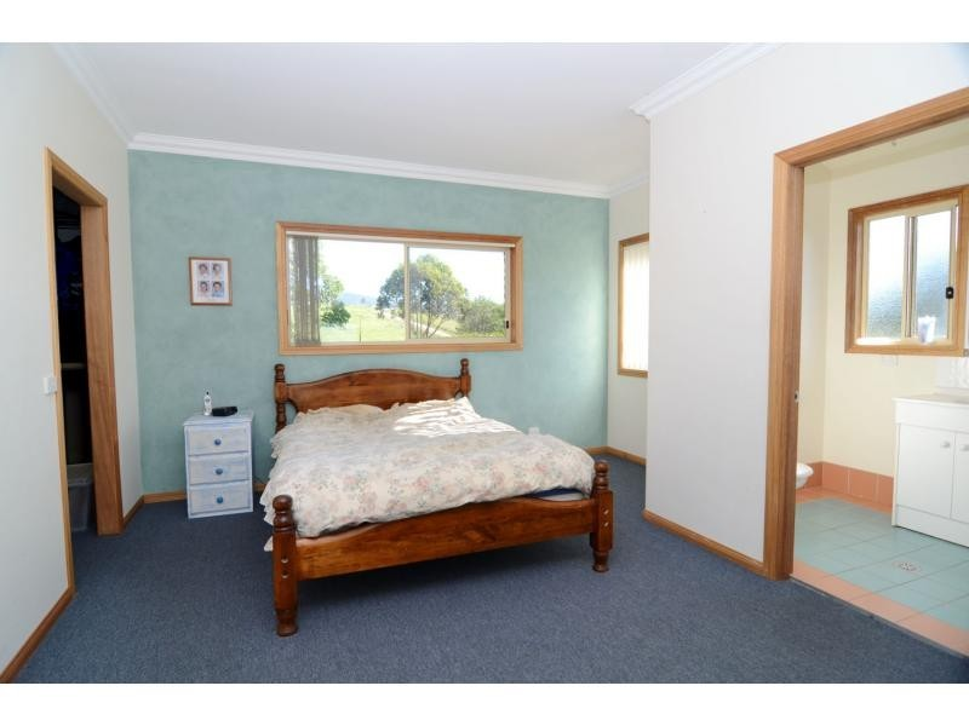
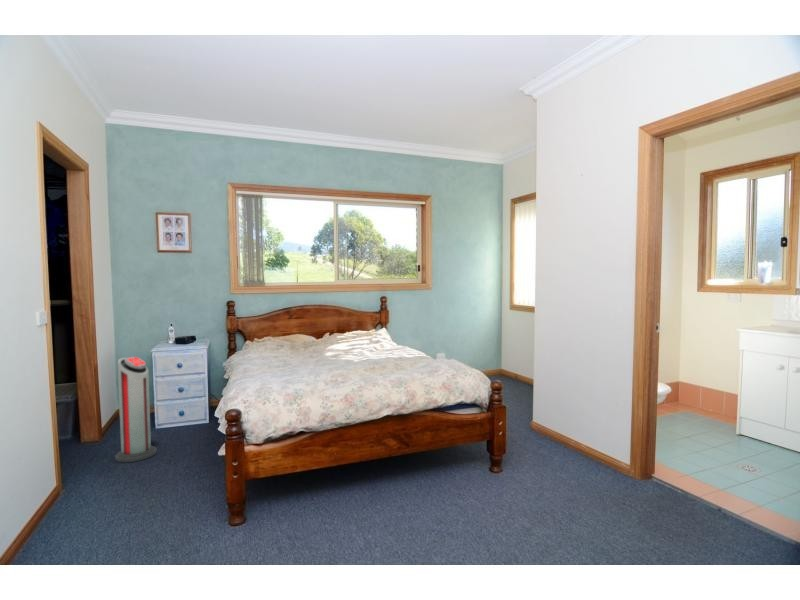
+ air purifier [114,356,158,463]
